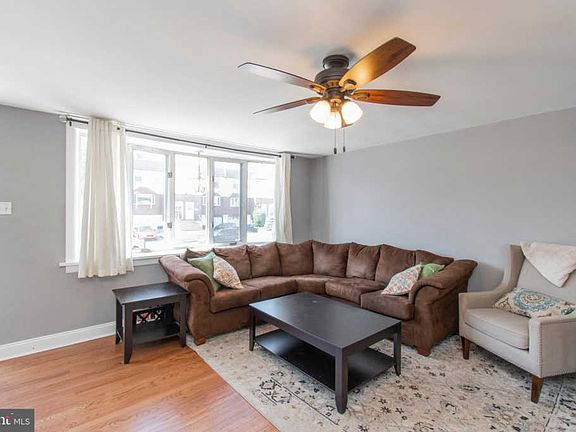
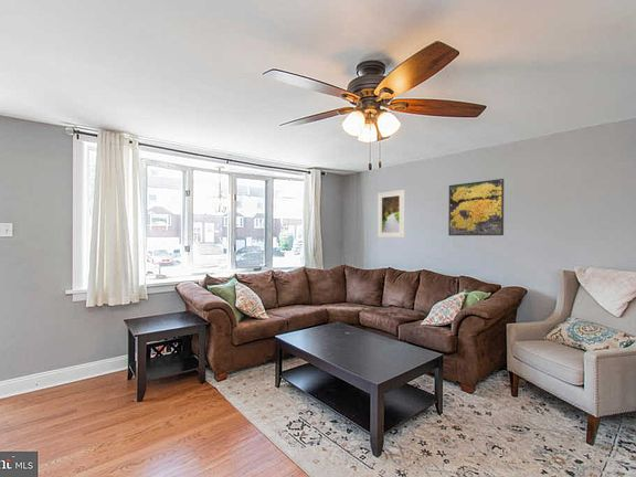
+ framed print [377,189,405,239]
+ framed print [447,178,505,236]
